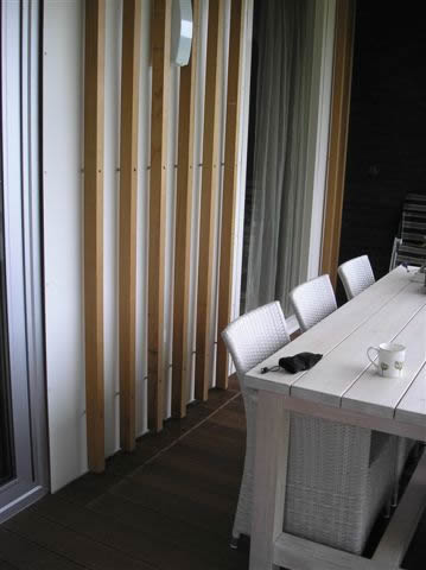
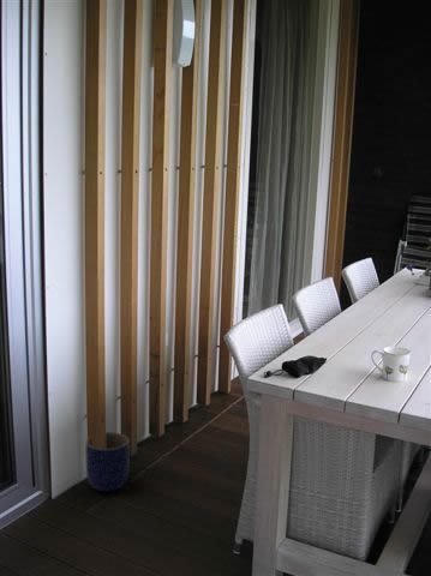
+ planter [84,431,131,493]
